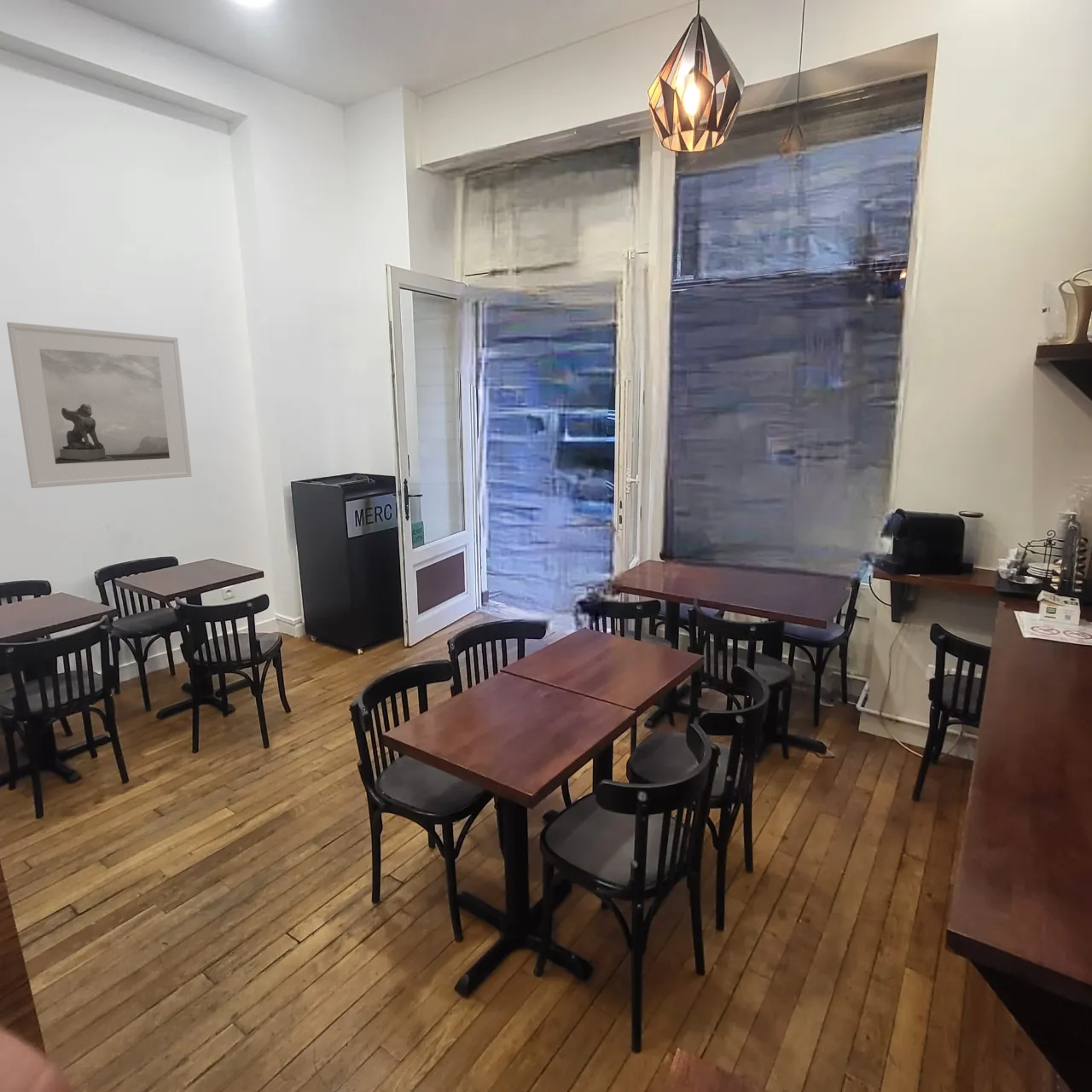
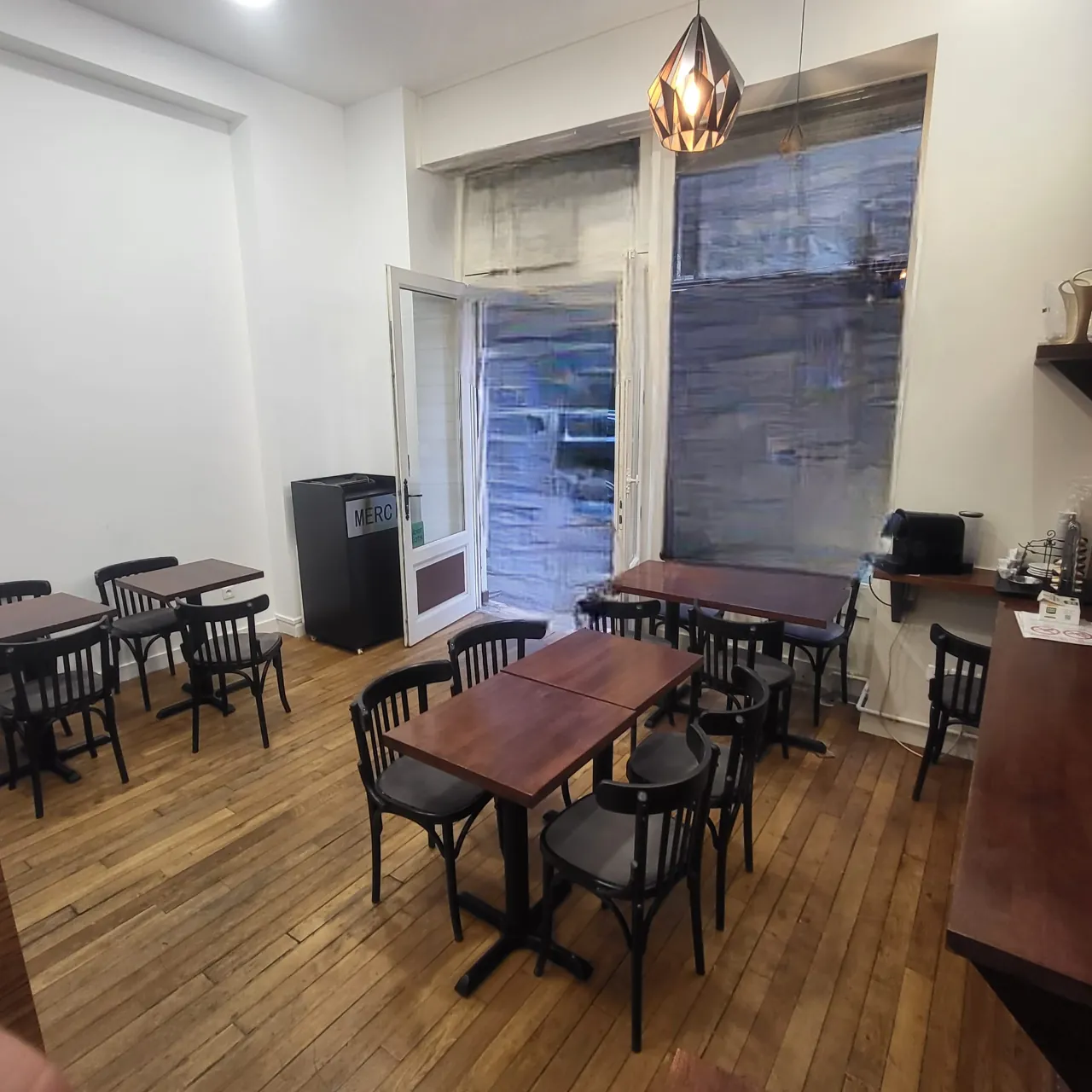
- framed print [6,322,193,489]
